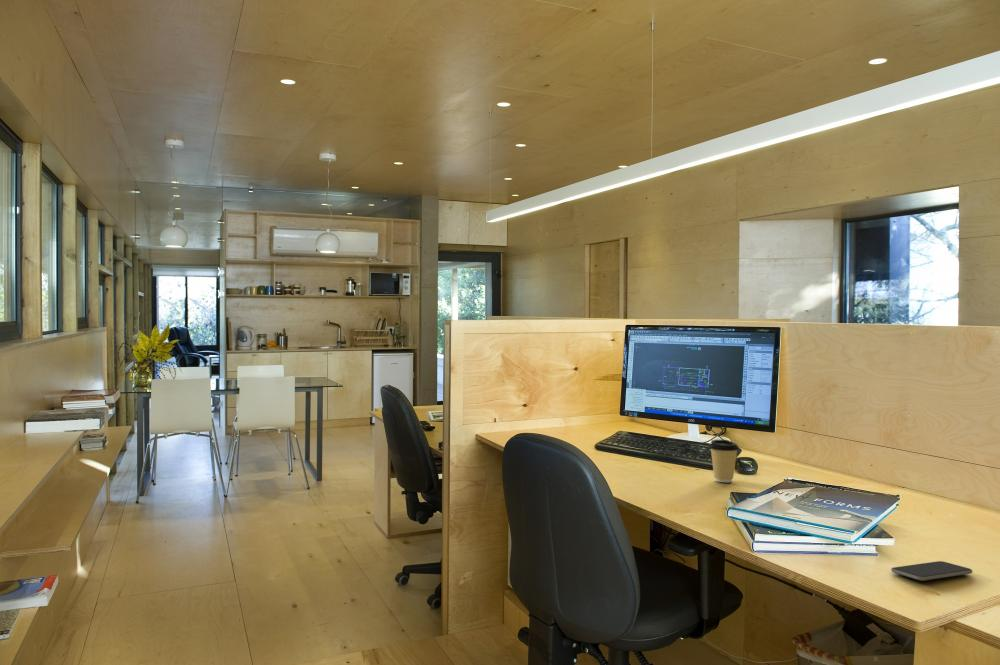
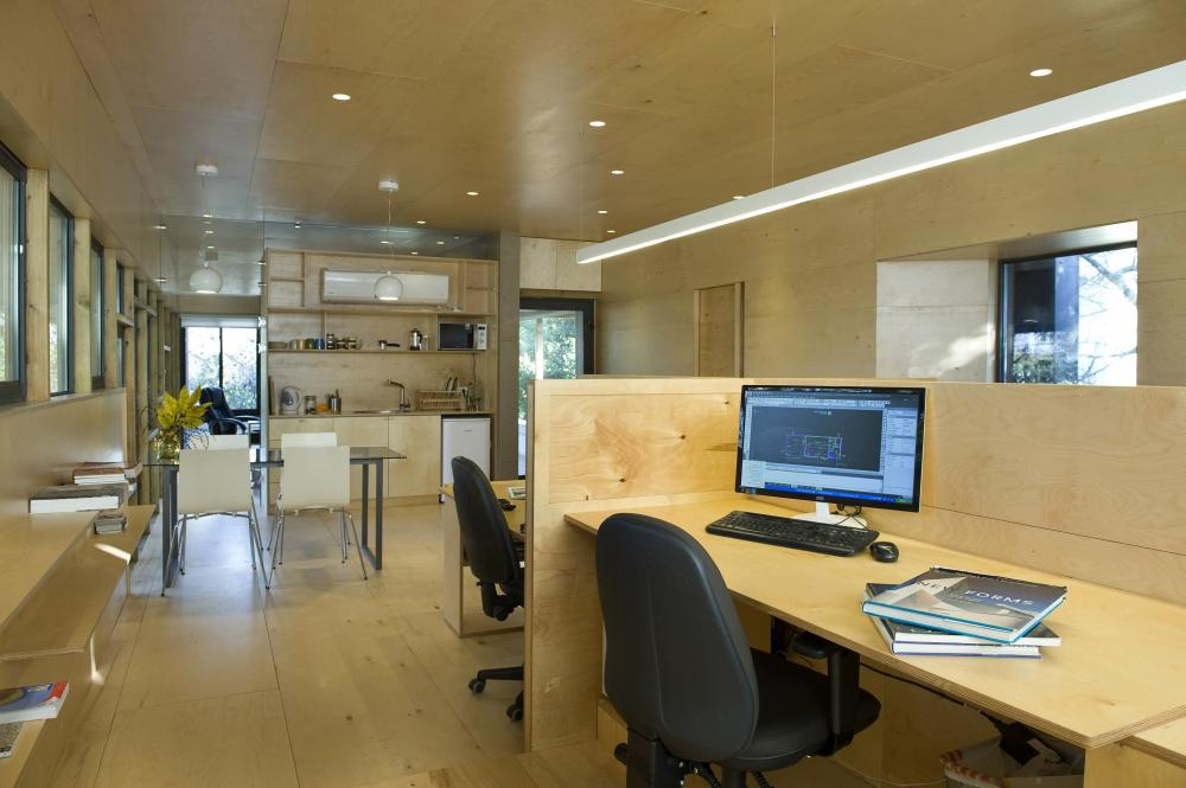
- coffee cup [708,439,740,483]
- smartphone [890,560,973,582]
